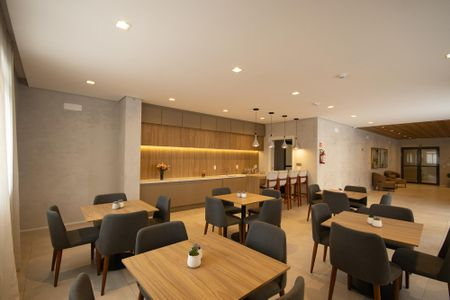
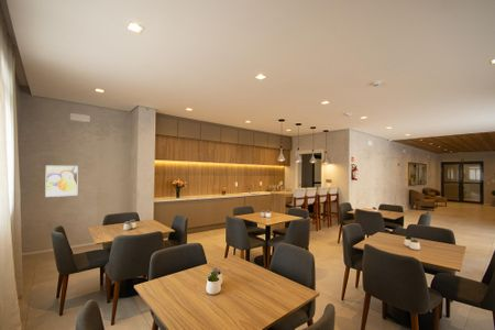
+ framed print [44,165,79,198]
